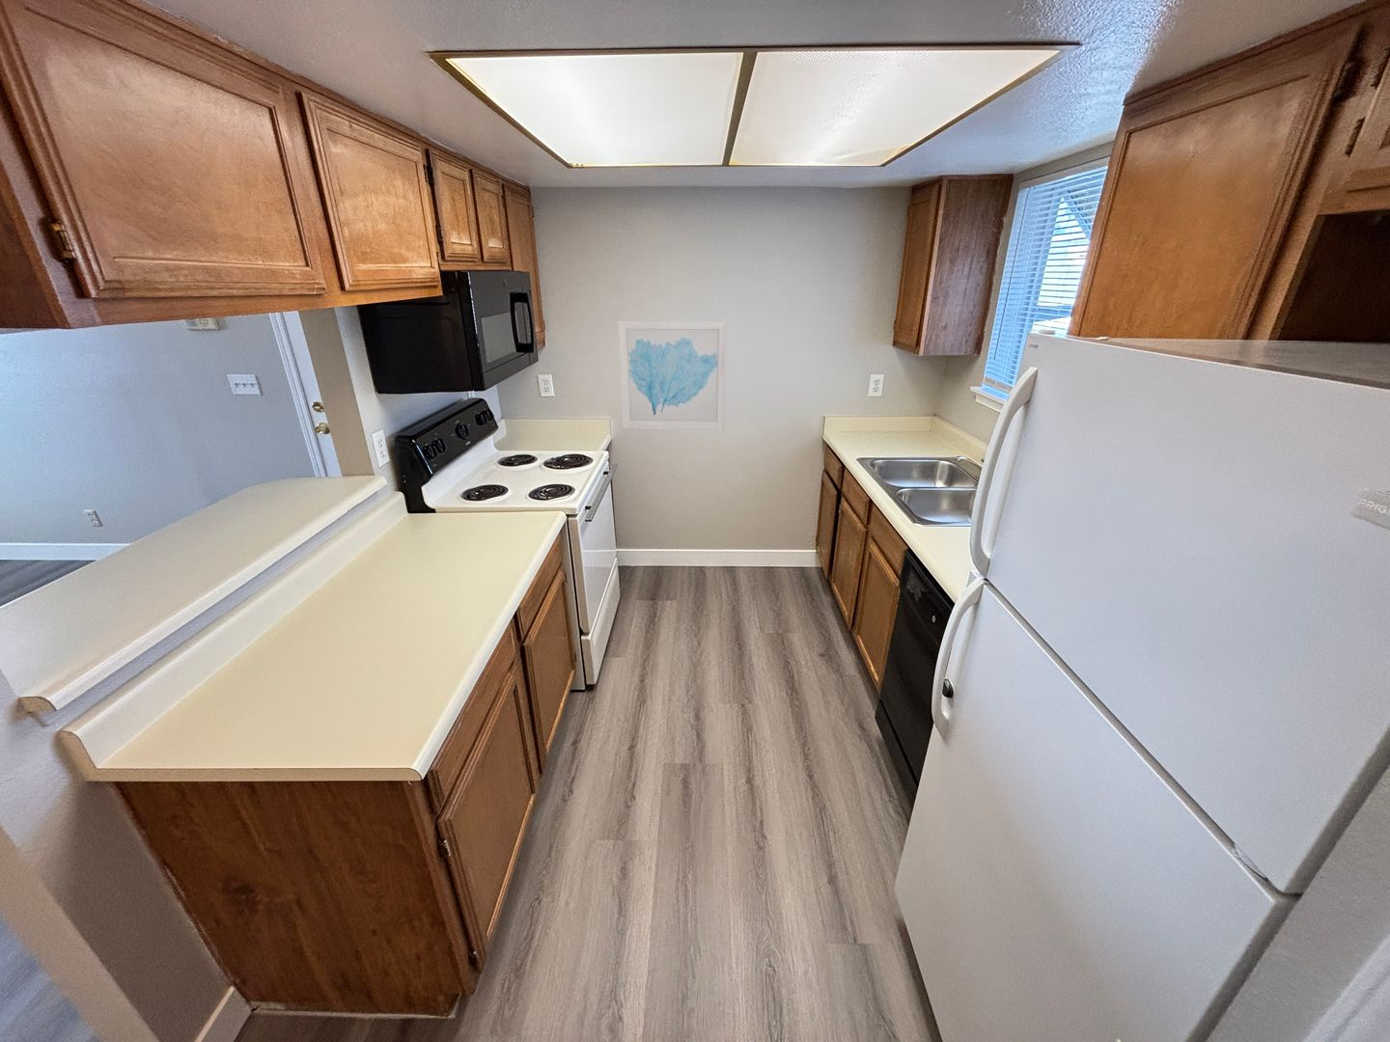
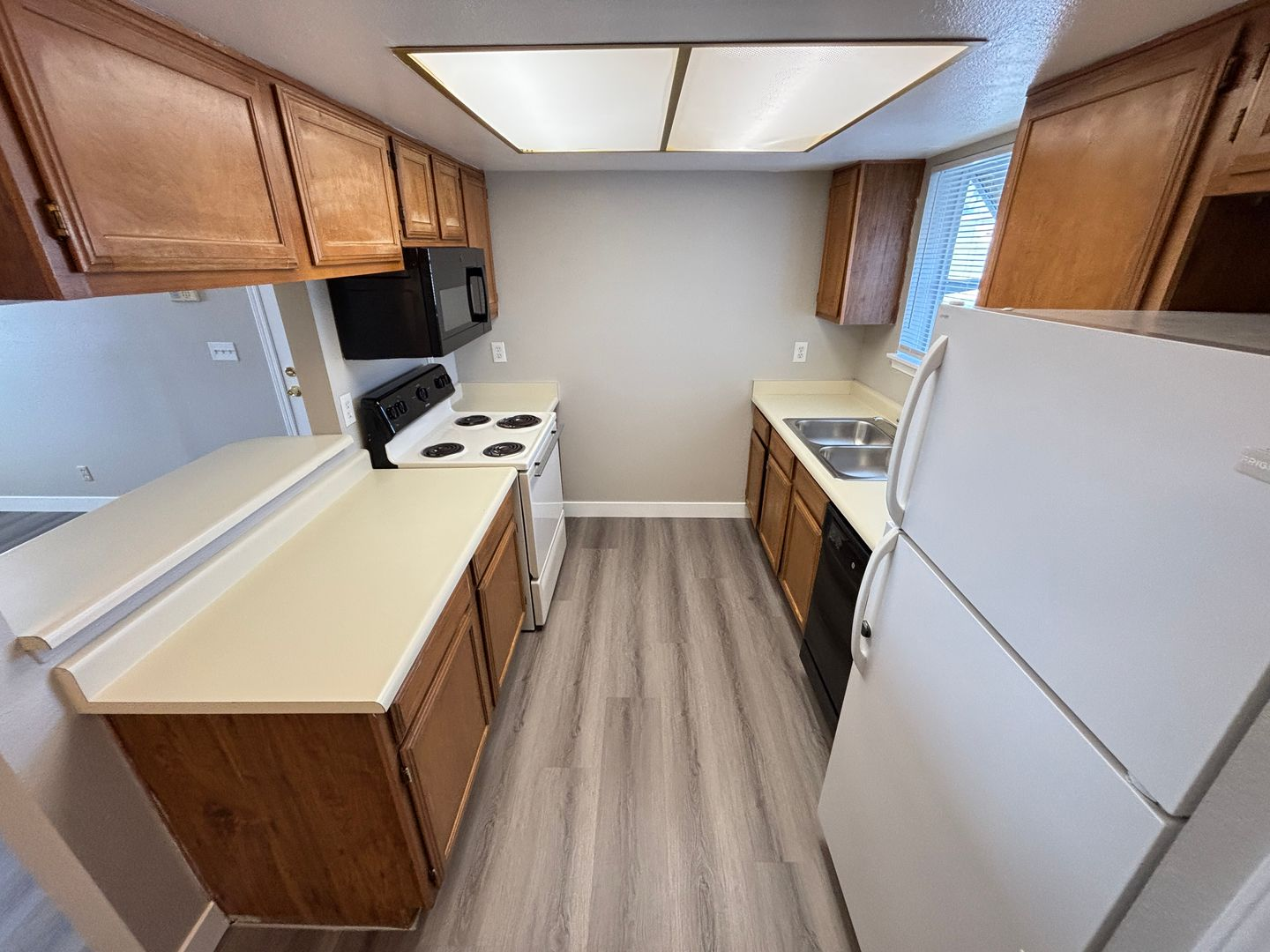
- wall art [617,321,728,430]
